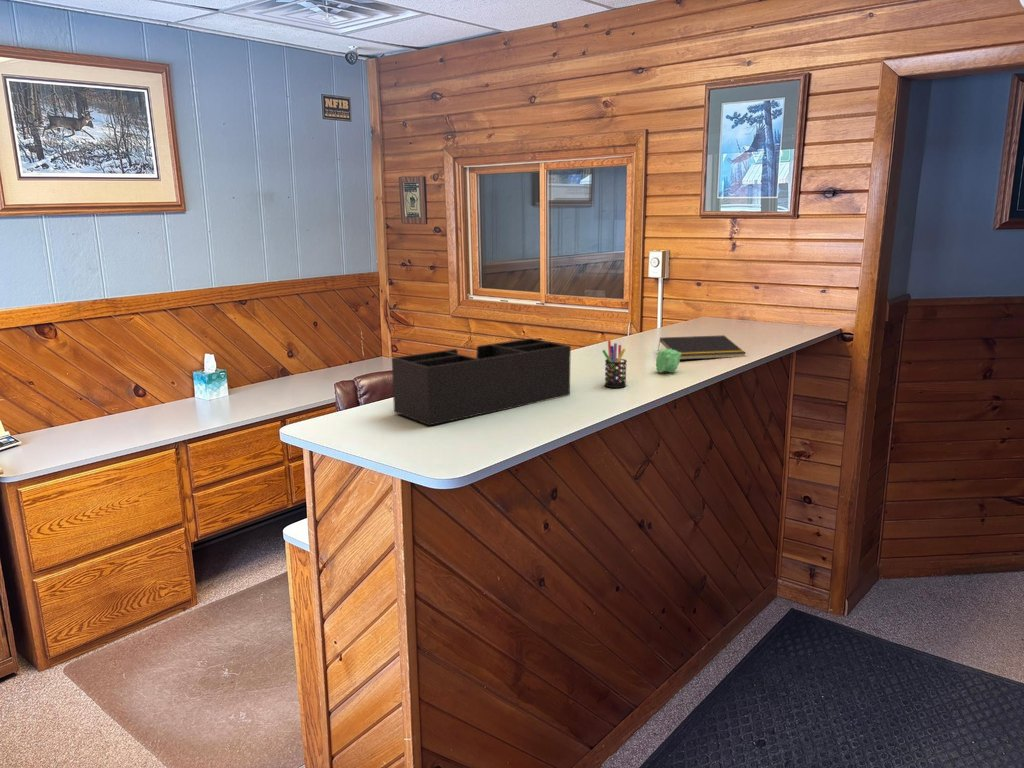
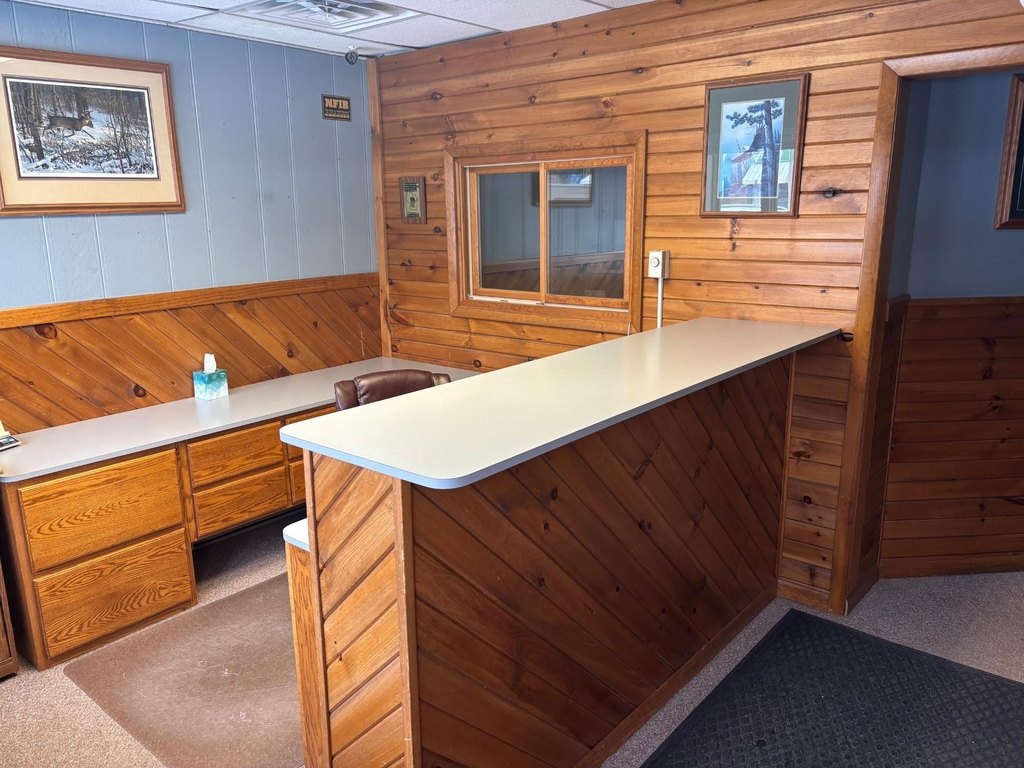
- notepad [657,334,747,361]
- desk organizer [391,337,572,426]
- flower [655,348,681,374]
- pen holder [601,339,628,389]
